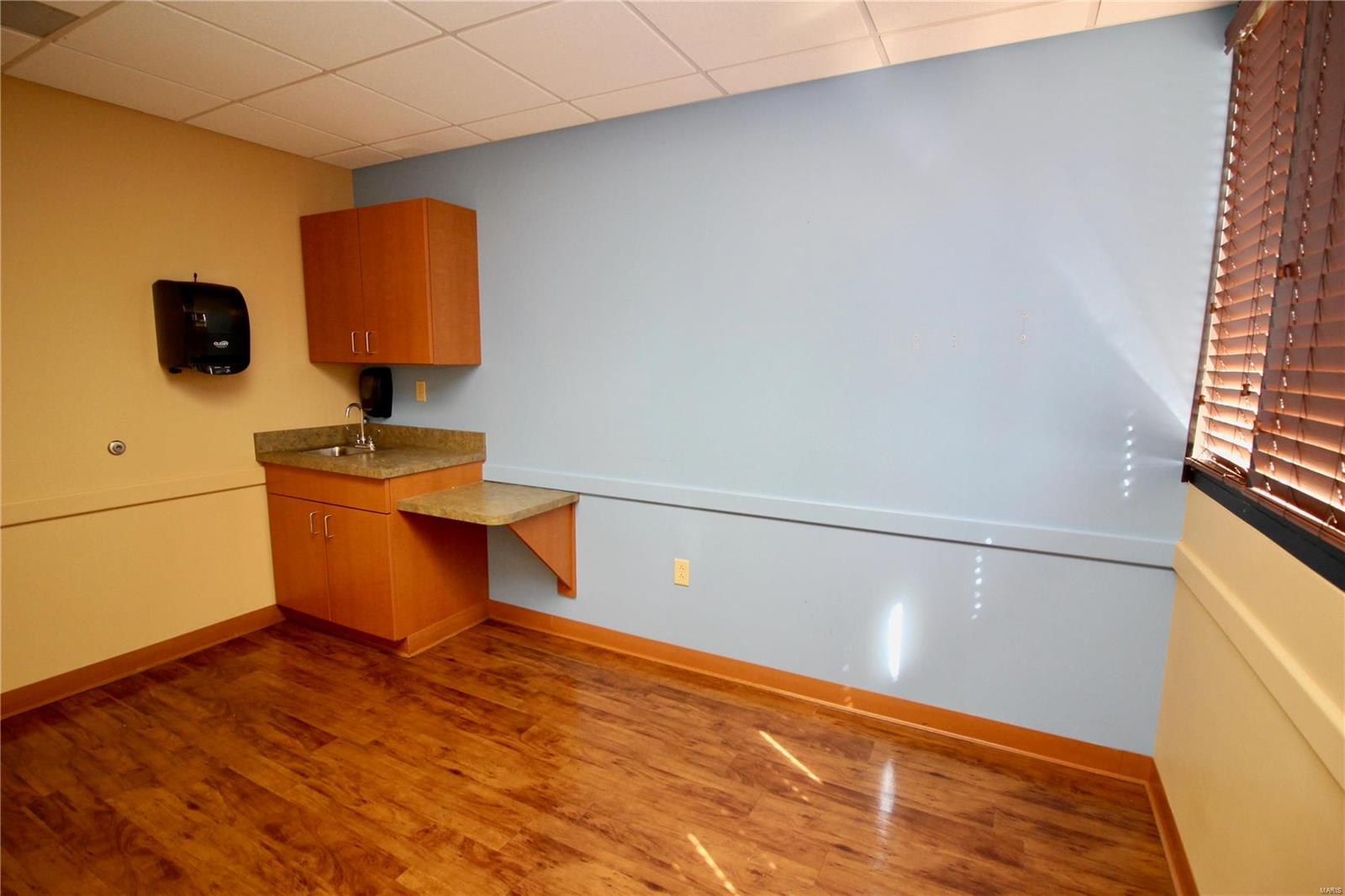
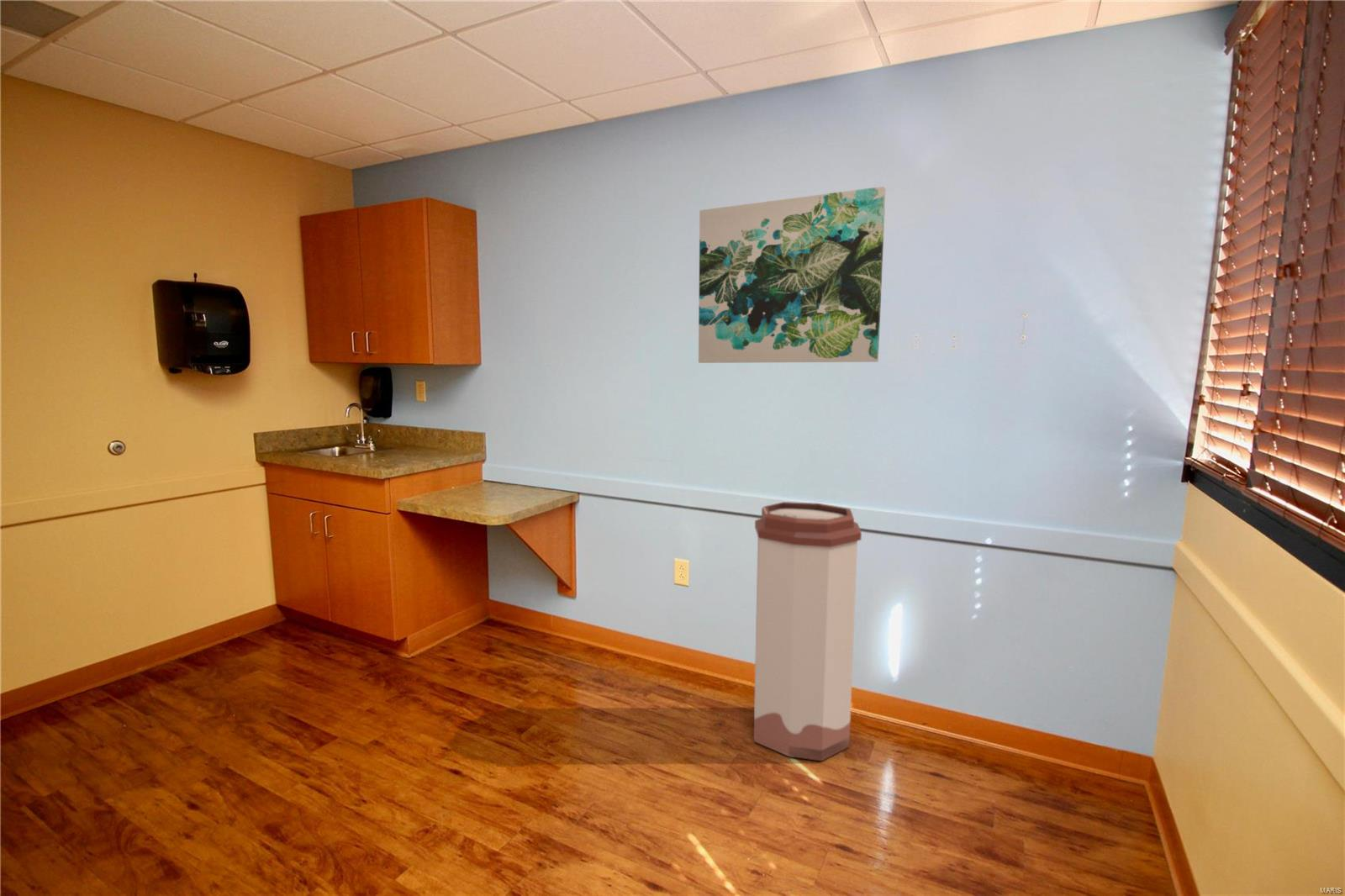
+ trash can [753,501,862,762]
+ wall art [698,186,886,364]
